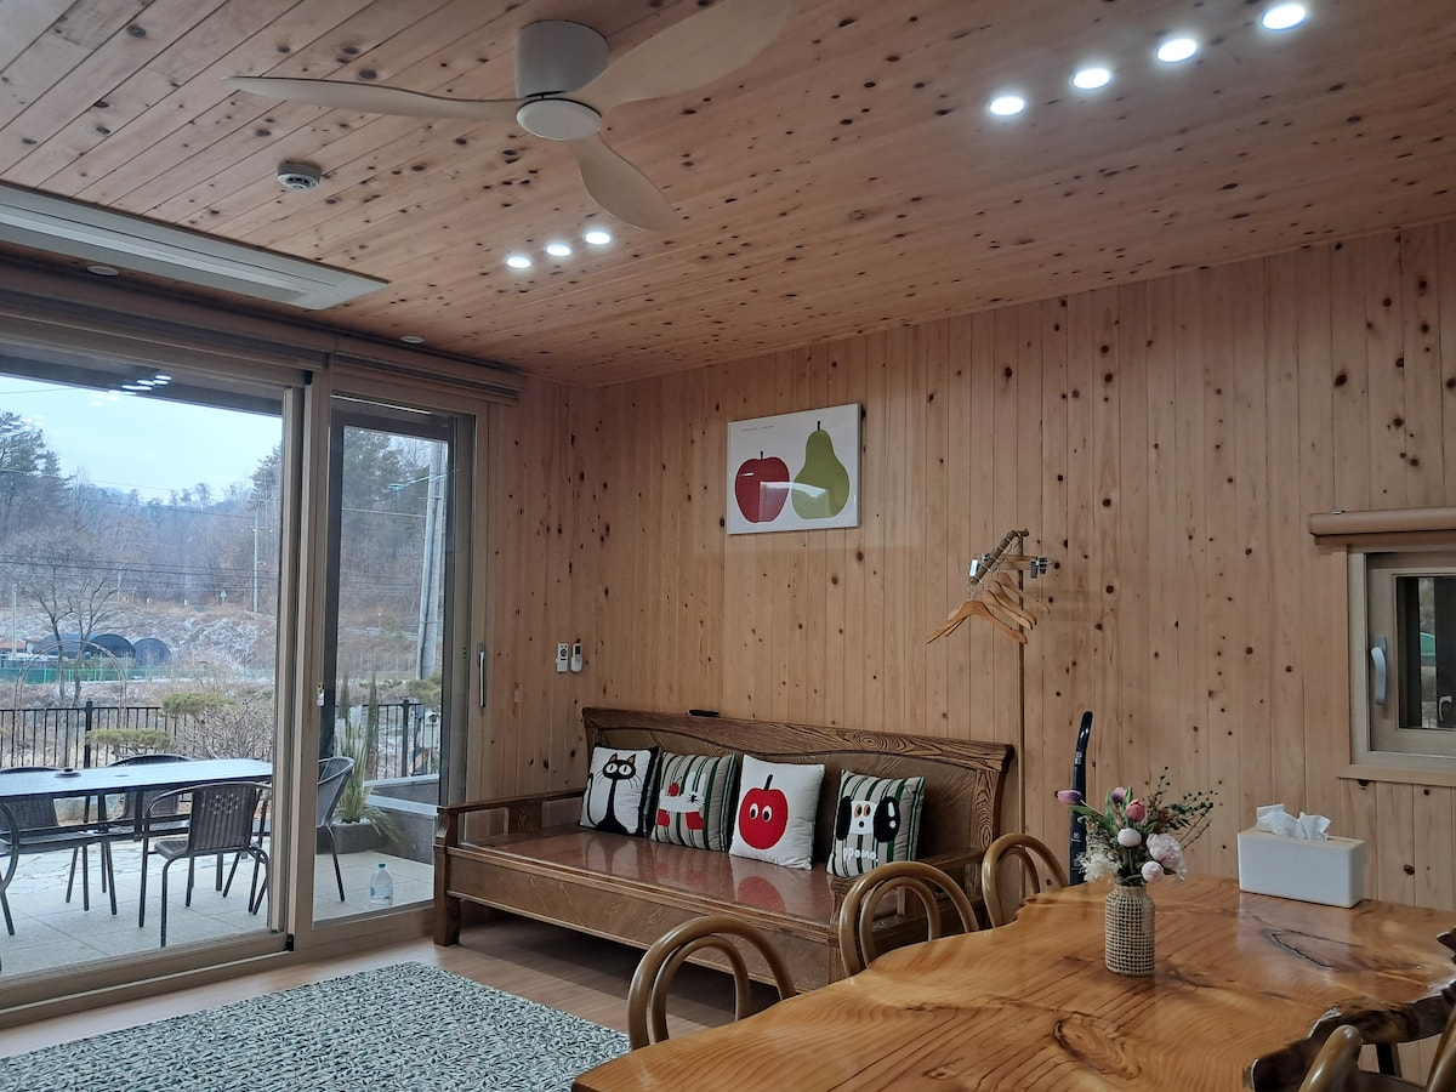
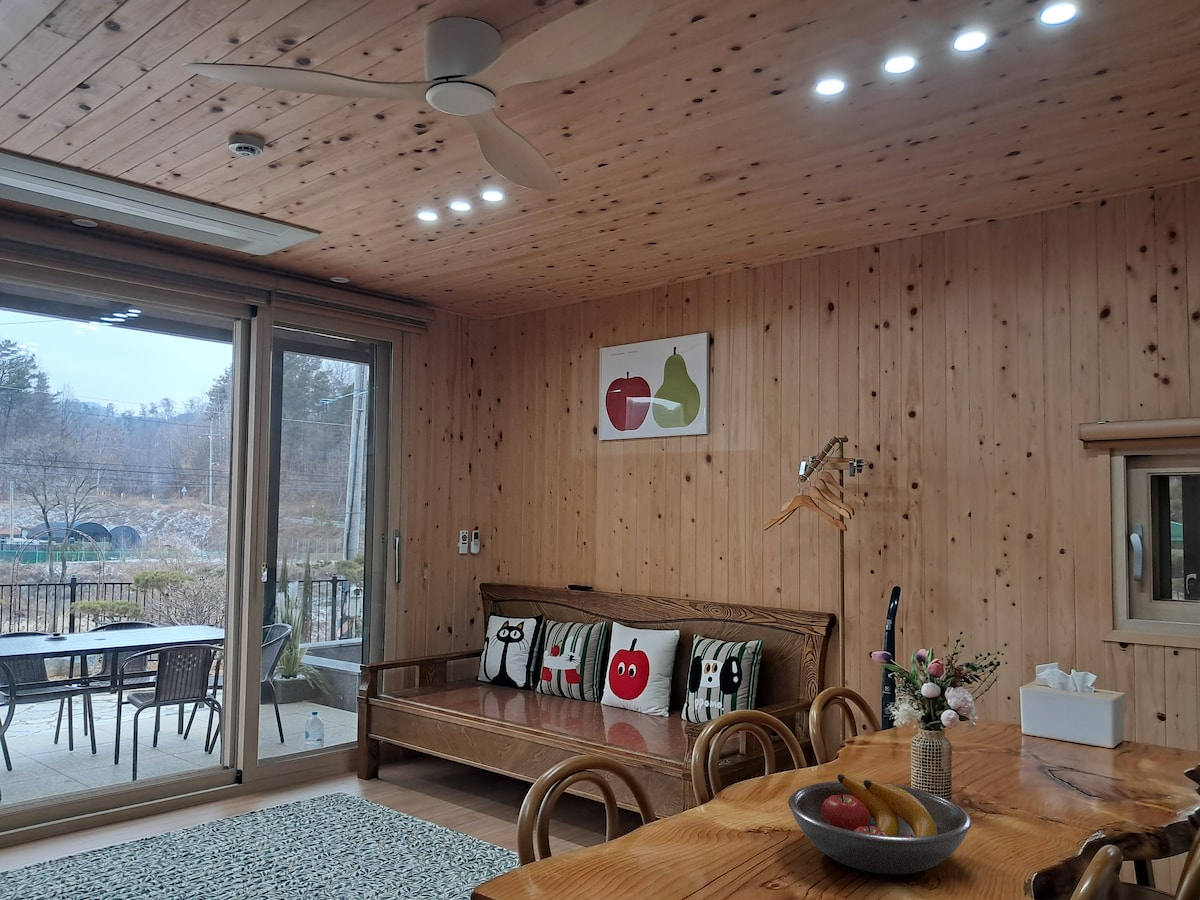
+ fruit bowl [787,773,973,875]
